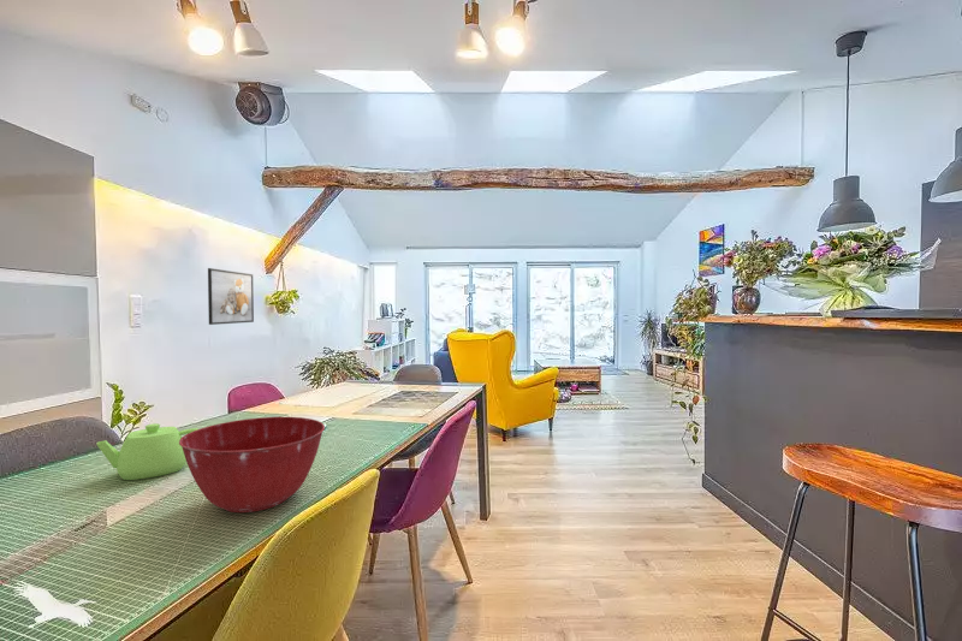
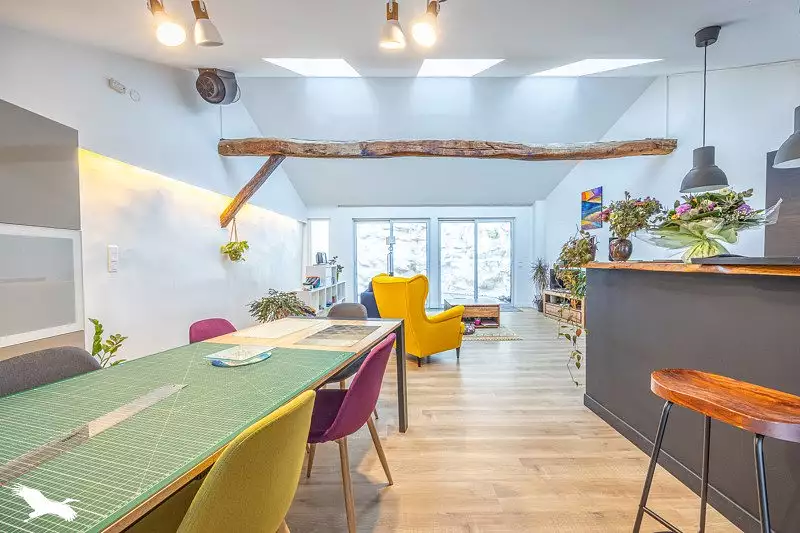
- mixing bowl [179,416,326,514]
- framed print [207,267,255,326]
- teapot [96,422,198,481]
